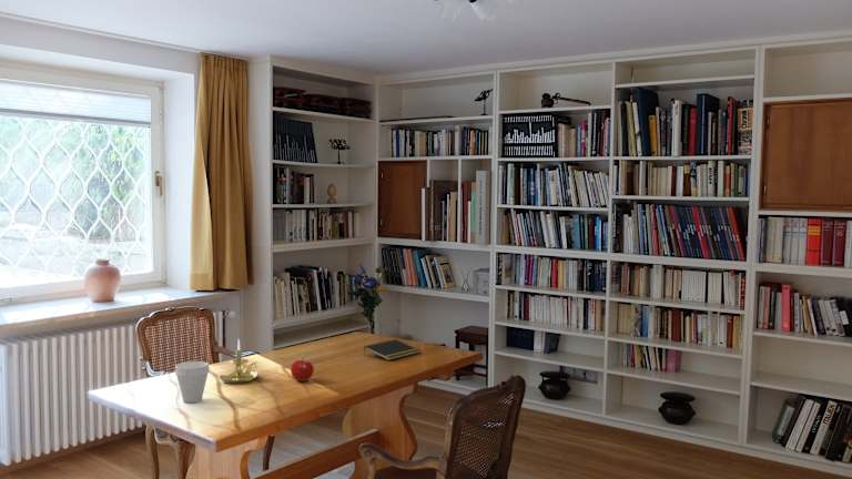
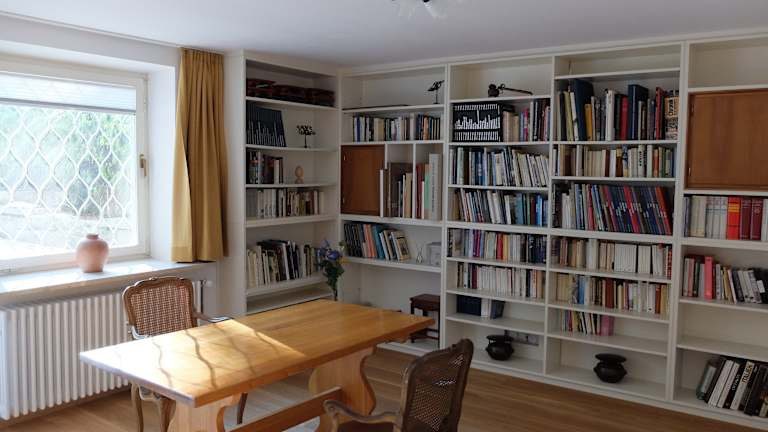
- candle holder [219,338,260,385]
- cup [174,360,210,404]
- notepad [363,338,420,361]
- fruit [290,357,315,383]
